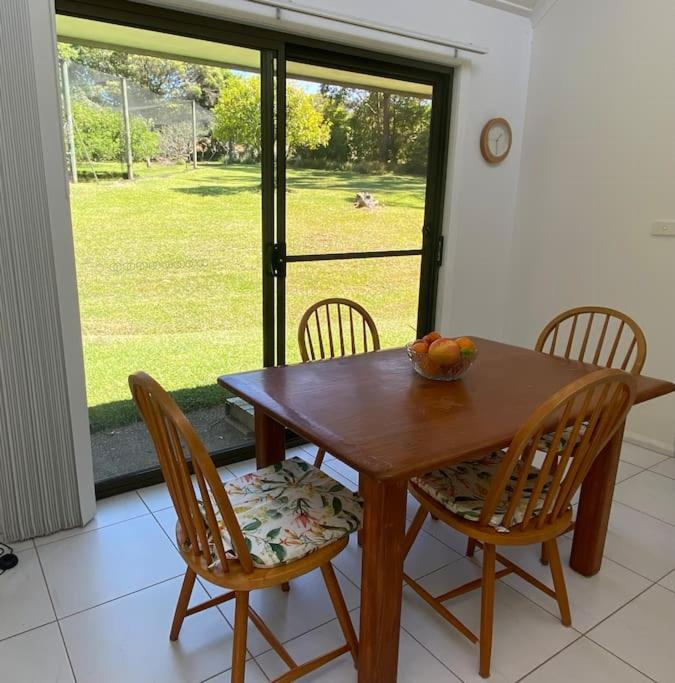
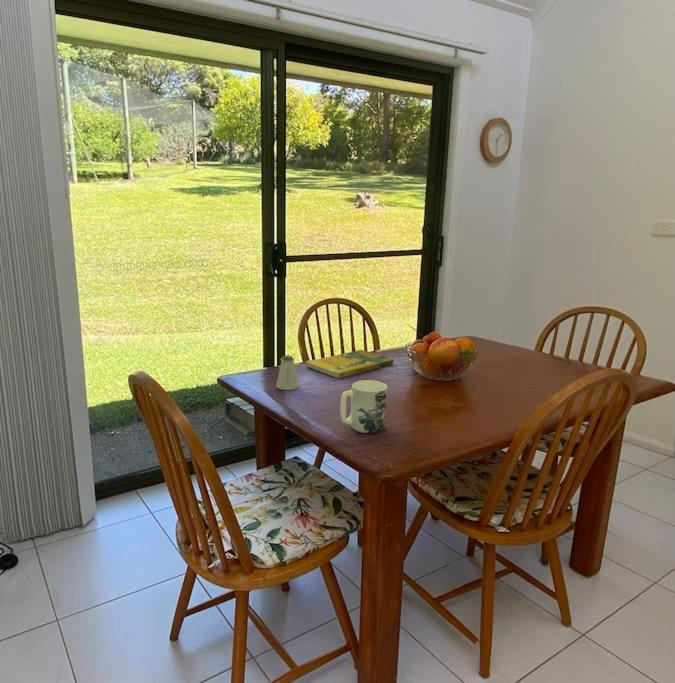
+ saltshaker [275,354,300,391]
+ mug [339,379,388,434]
+ booklet [305,349,395,379]
